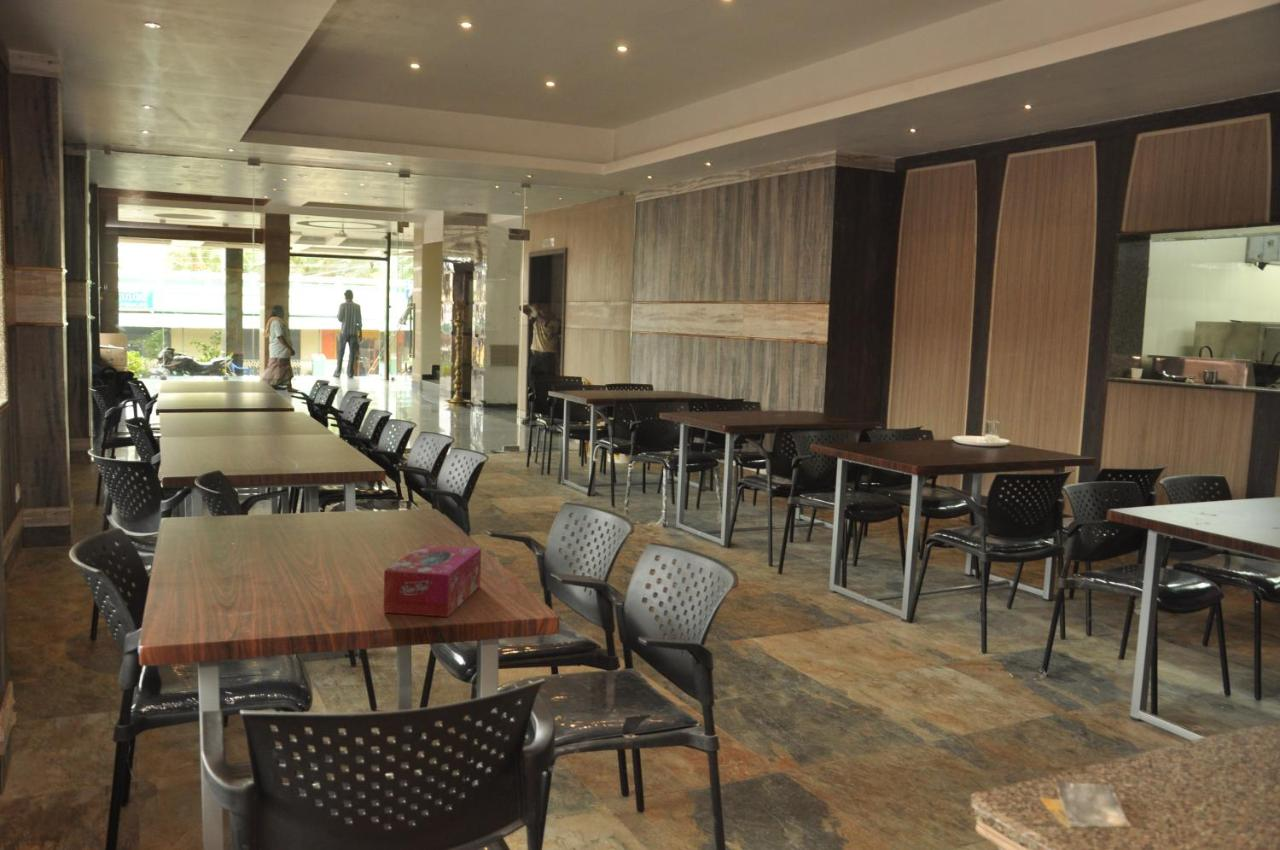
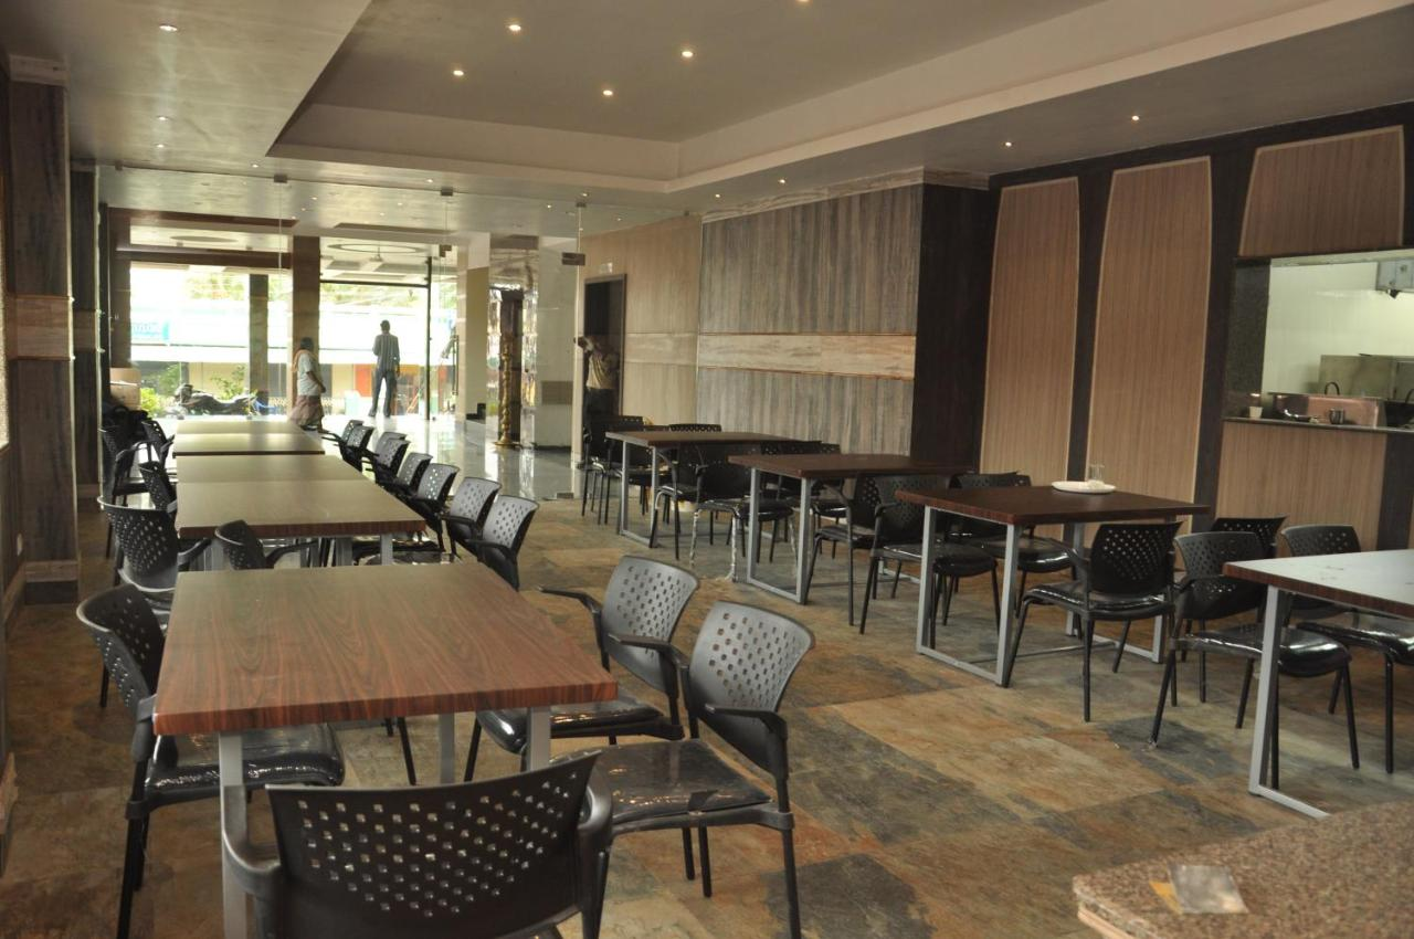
- tissue box [383,543,482,618]
